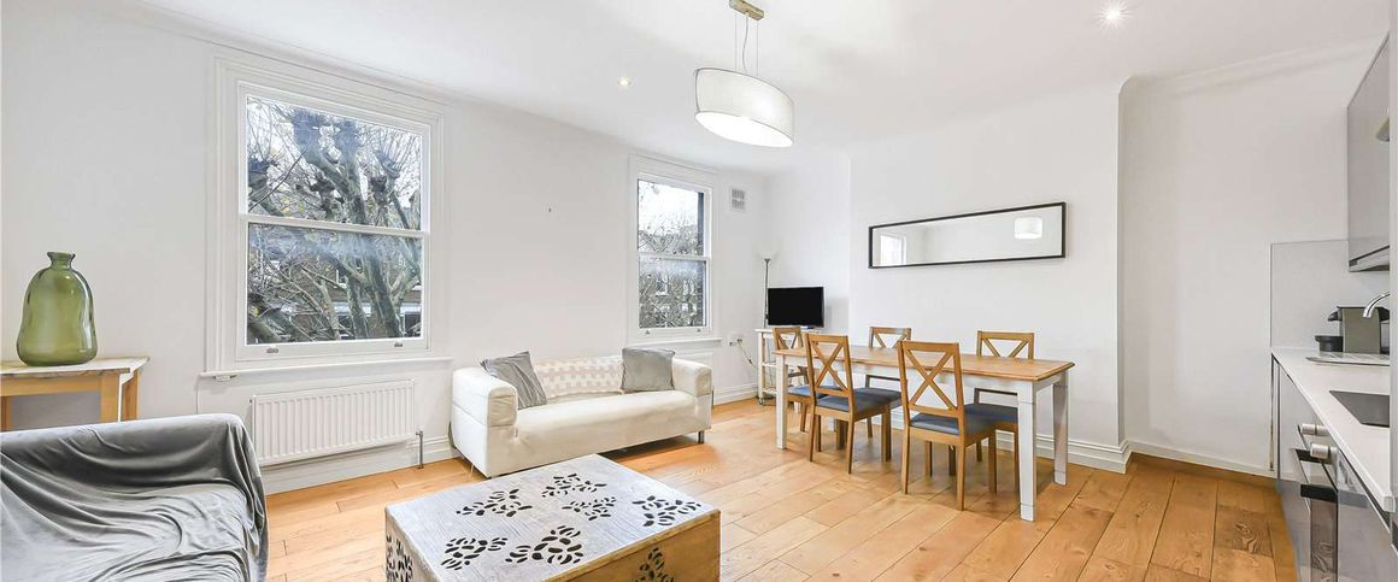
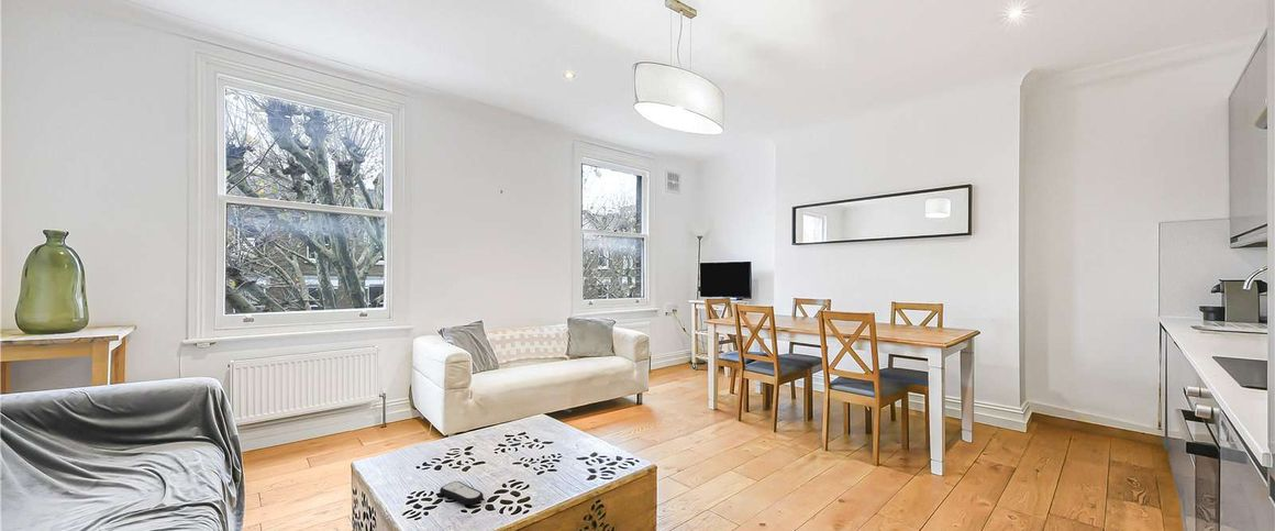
+ remote control [439,480,485,506]
